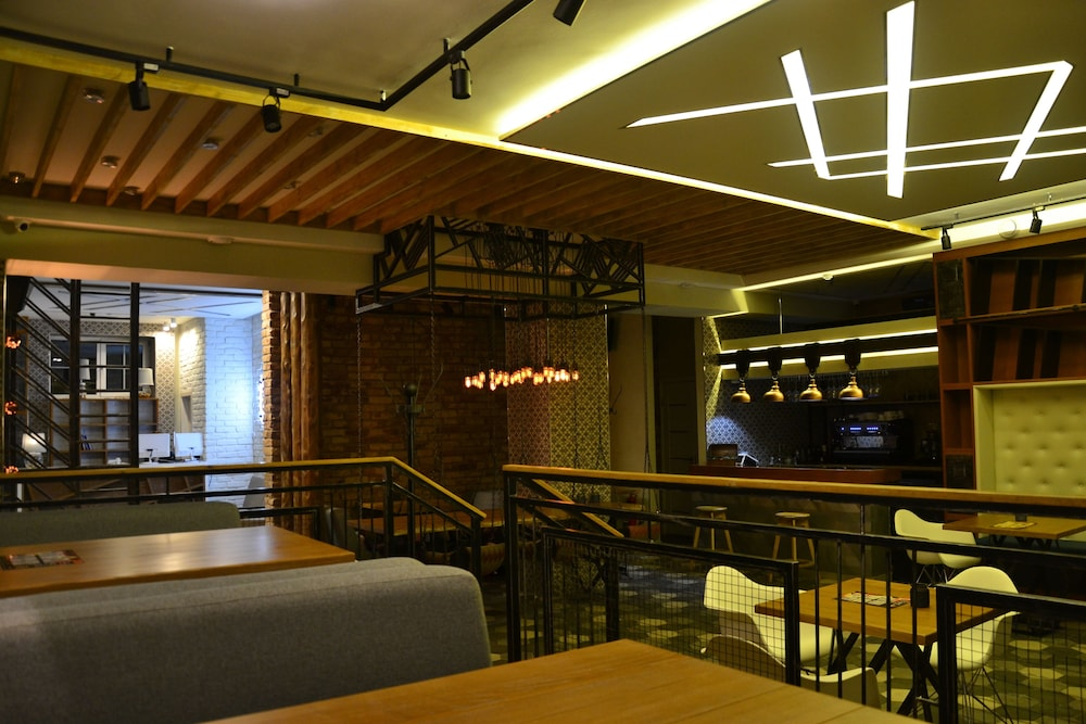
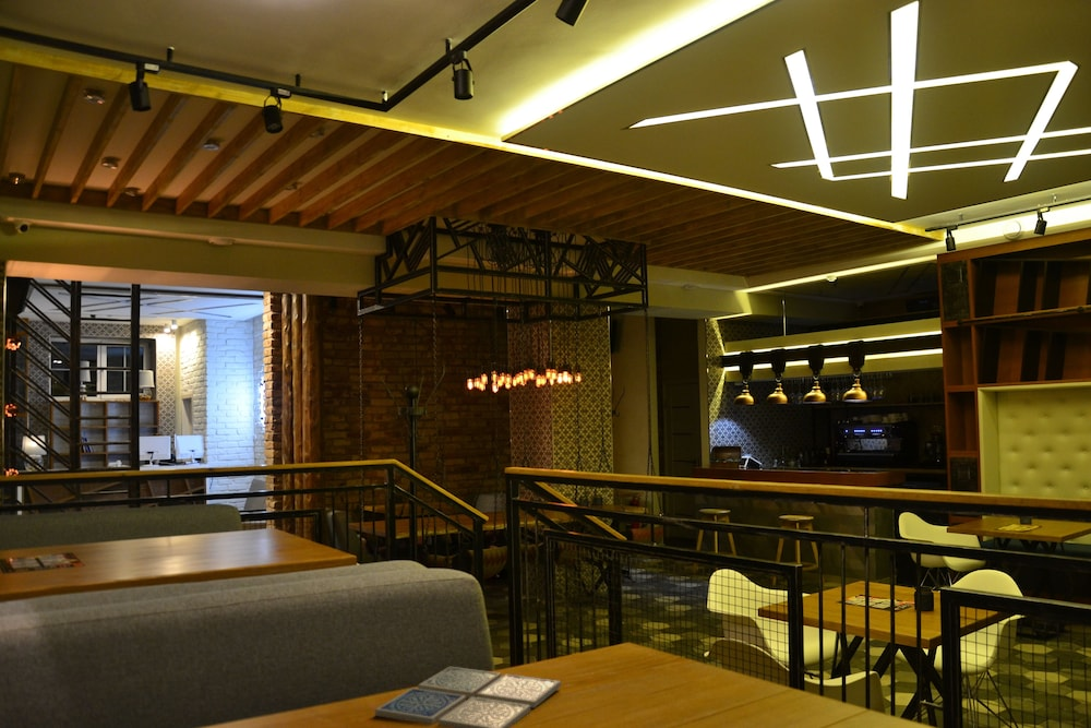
+ drink coaster [374,666,562,728]
